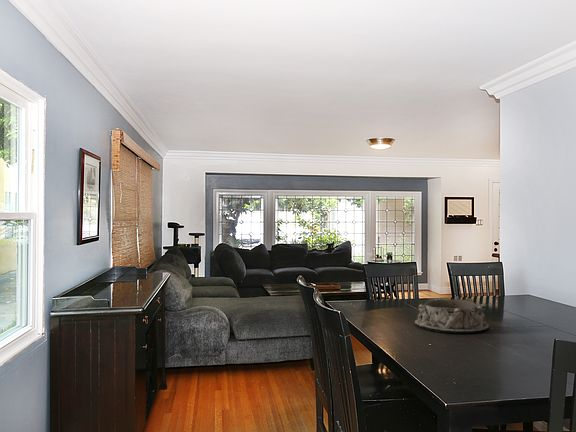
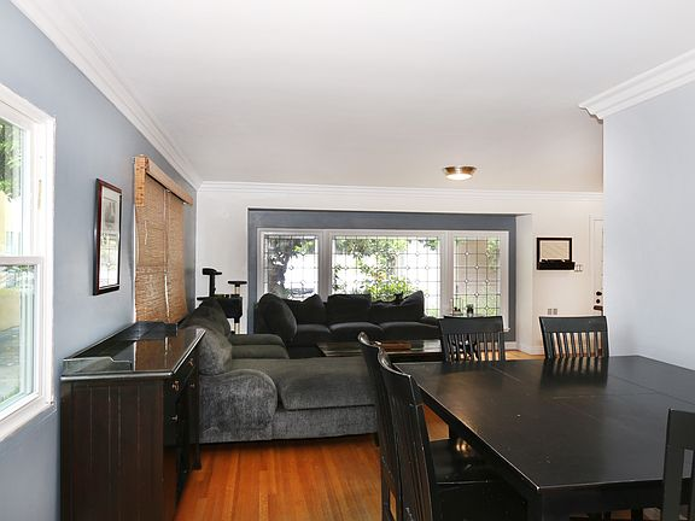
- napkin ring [414,295,490,334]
